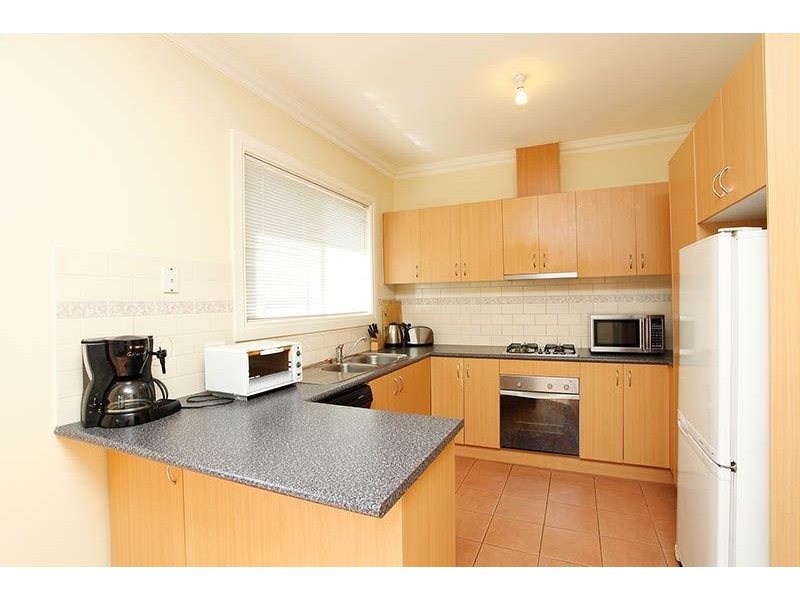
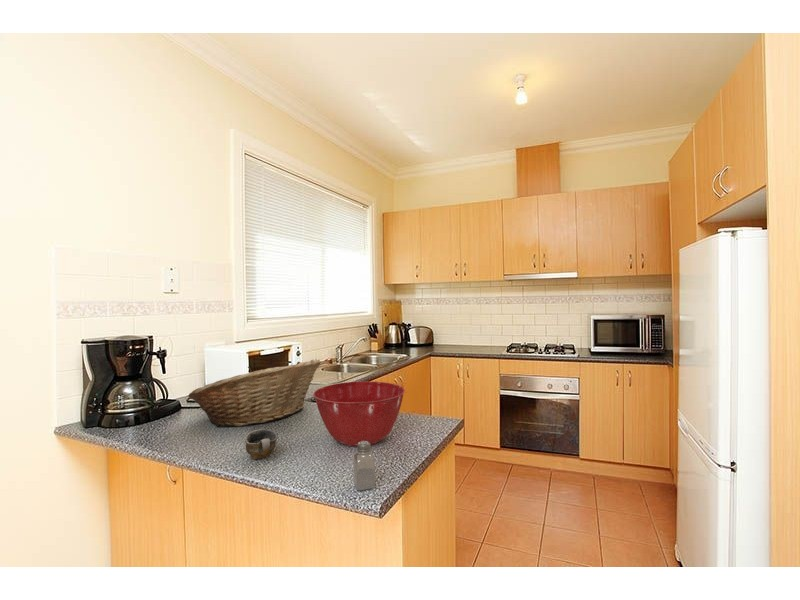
+ fruit basket [187,358,322,428]
+ saltshaker [353,441,376,492]
+ cup [244,428,279,460]
+ mixing bowl [312,380,406,447]
